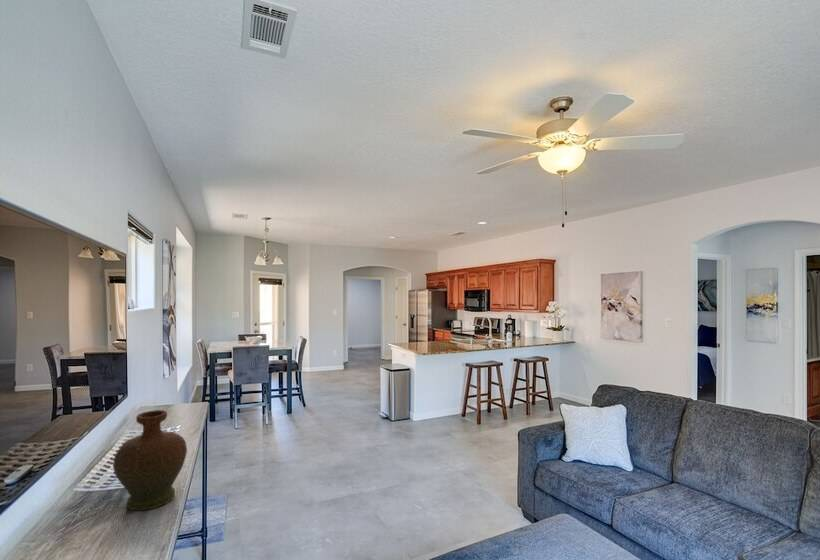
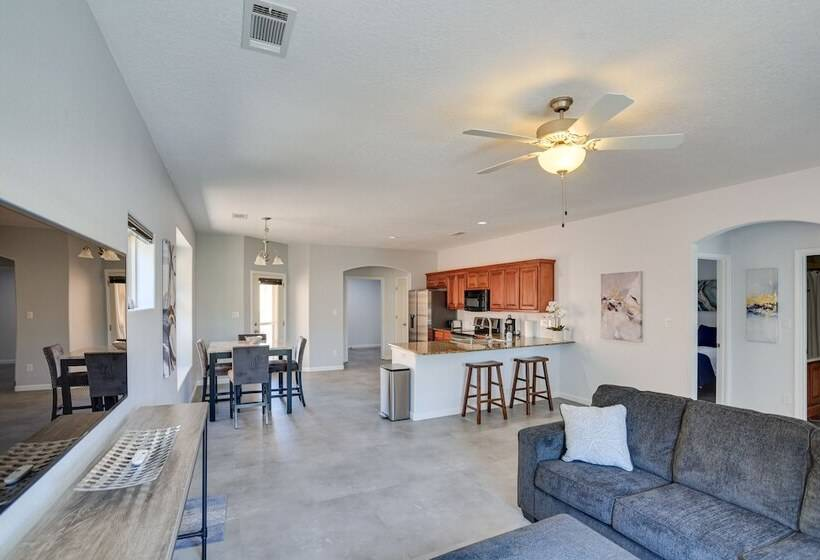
- decorative vase [112,409,188,512]
